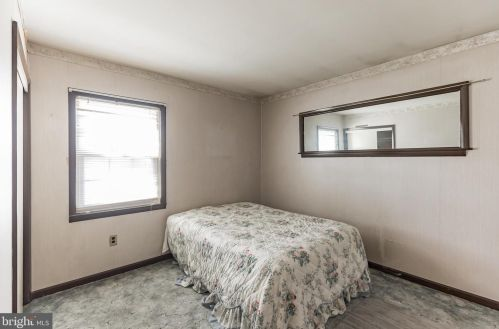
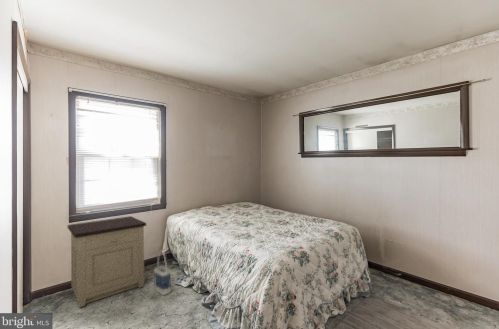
+ nightstand [67,215,147,309]
+ bag [153,250,172,296]
